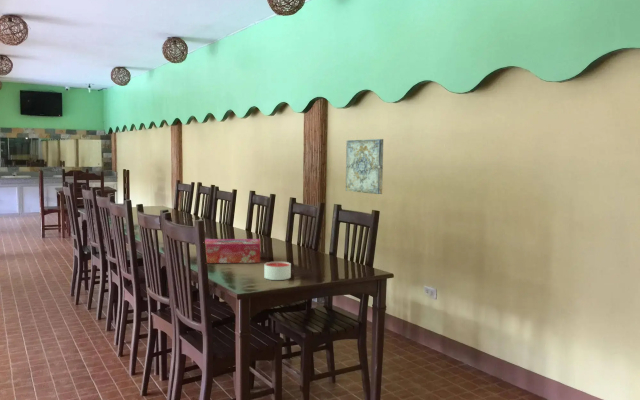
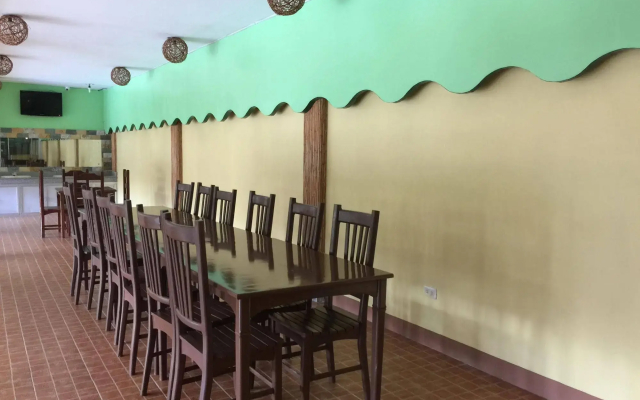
- wall art [345,138,384,195]
- candle [263,261,292,281]
- tissue box [204,238,261,264]
